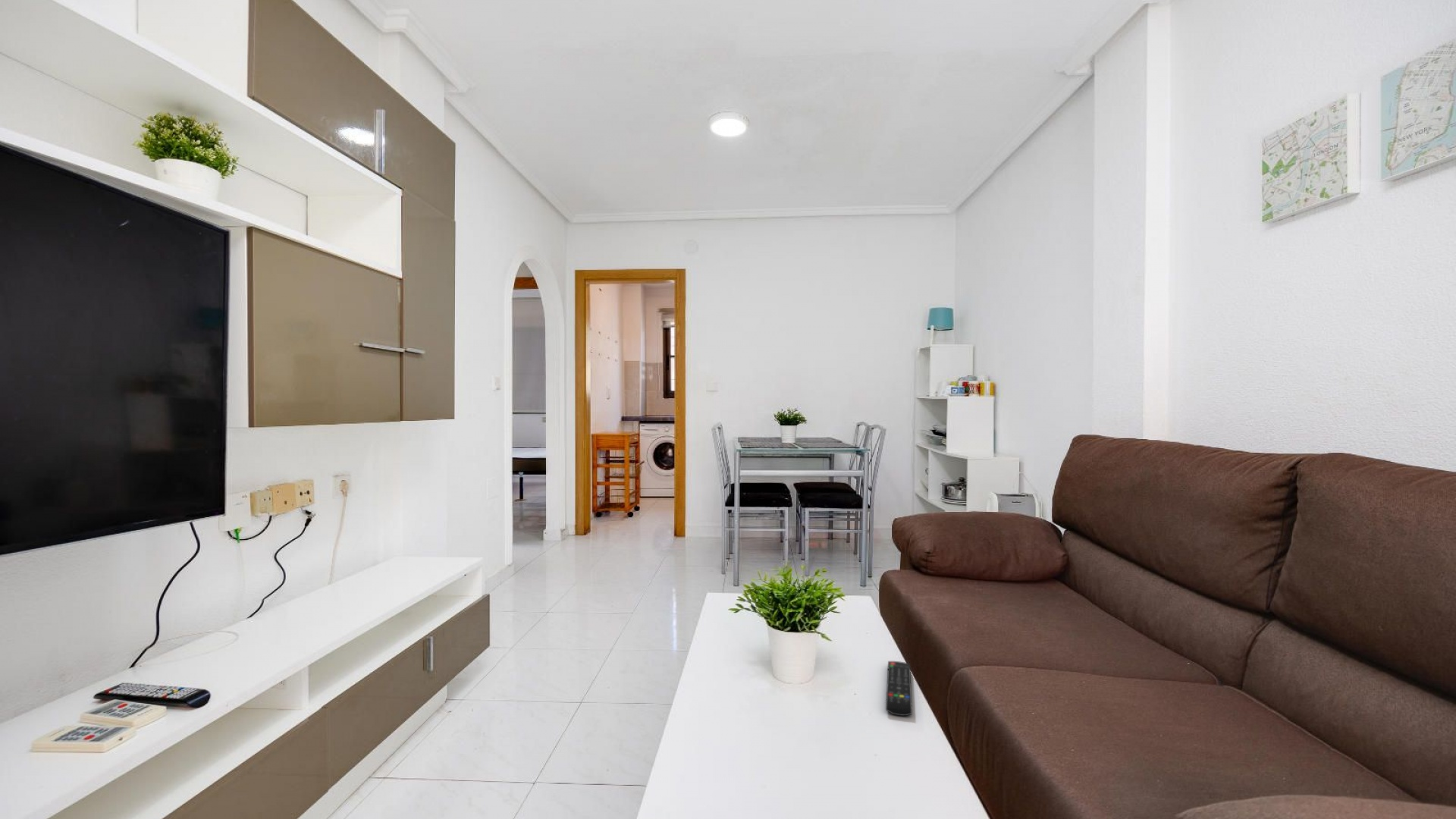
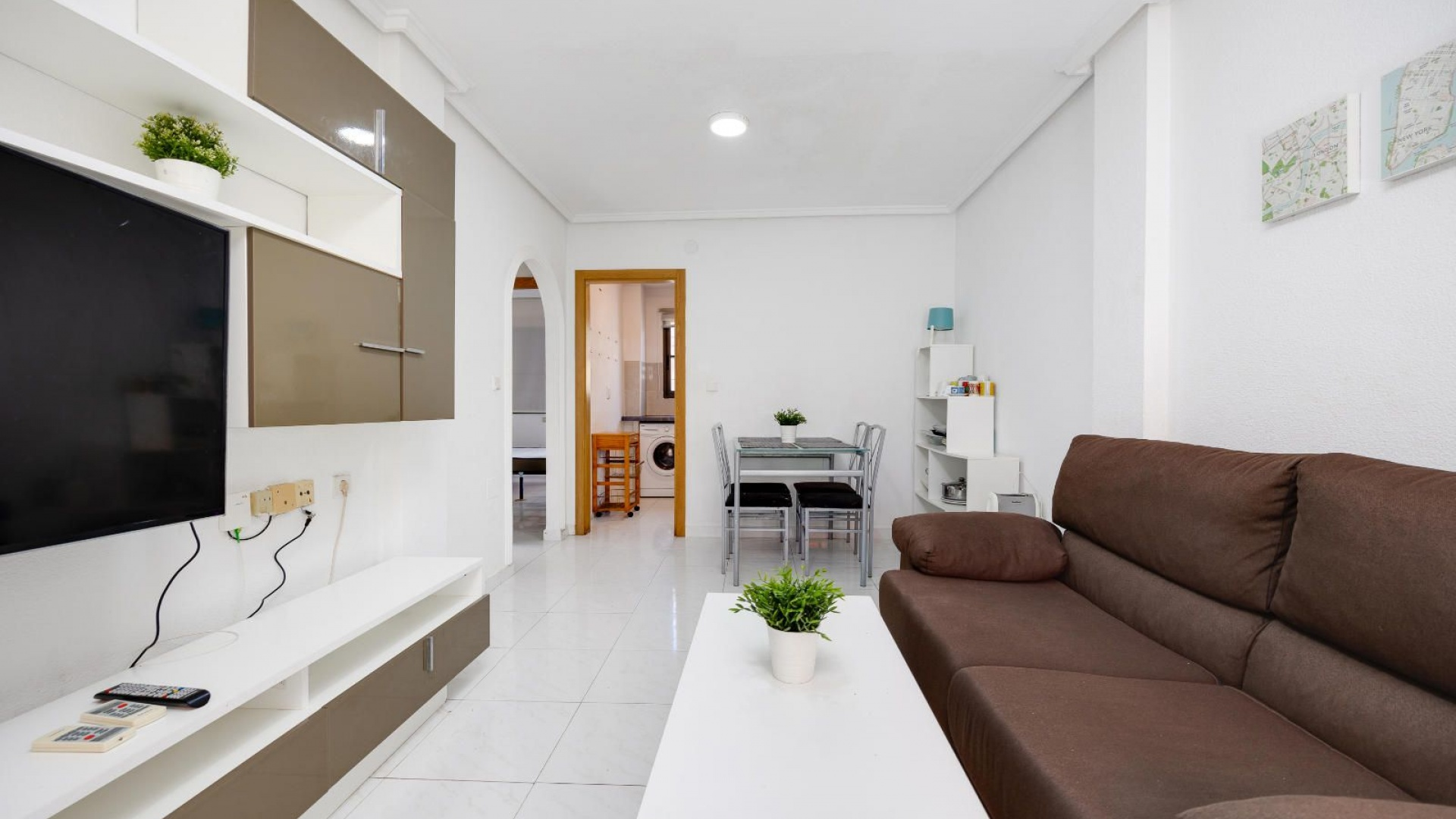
- remote control [885,661,913,717]
